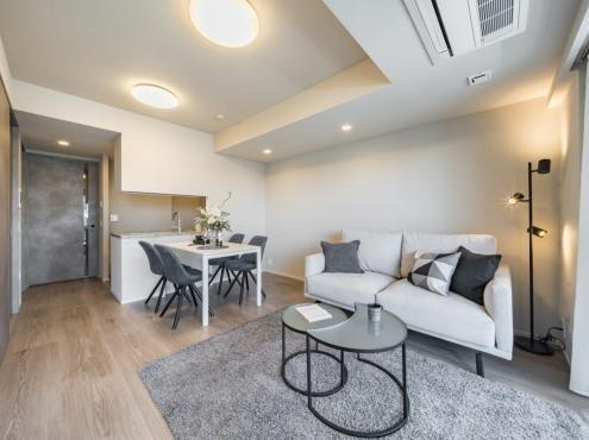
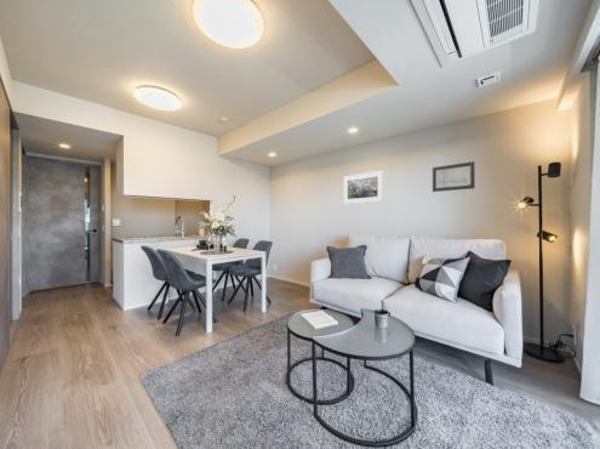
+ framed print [342,170,384,205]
+ wall art [432,160,476,193]
